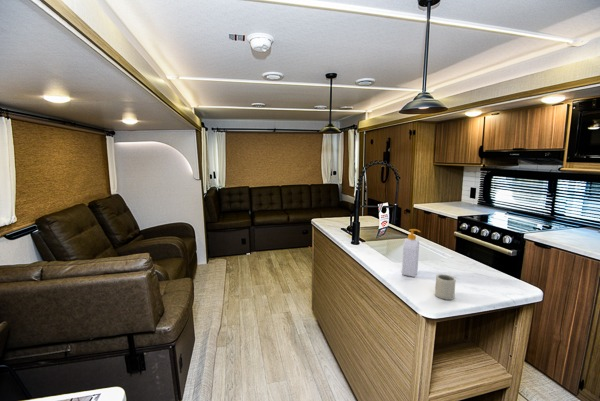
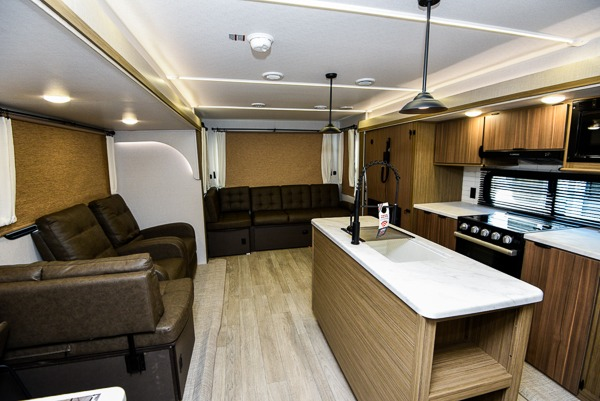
- soap bottle [401,228,422,278]
- cup [434,273,457,301]
